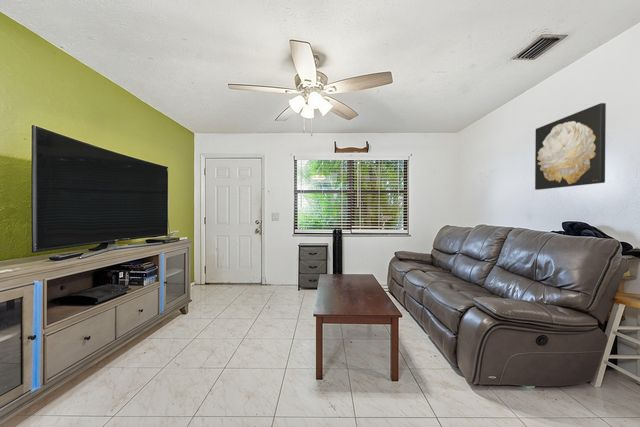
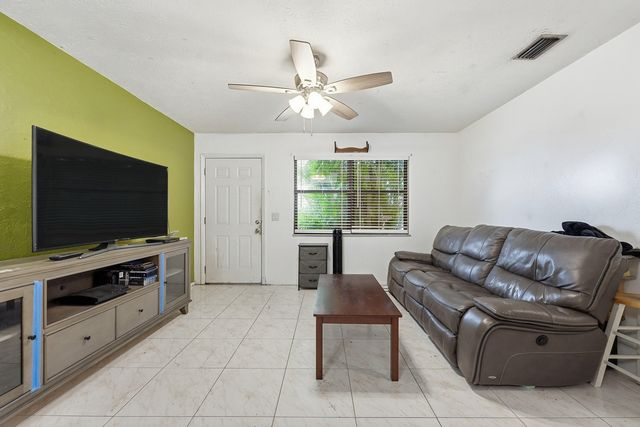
- wall art [534,102,607,191]
